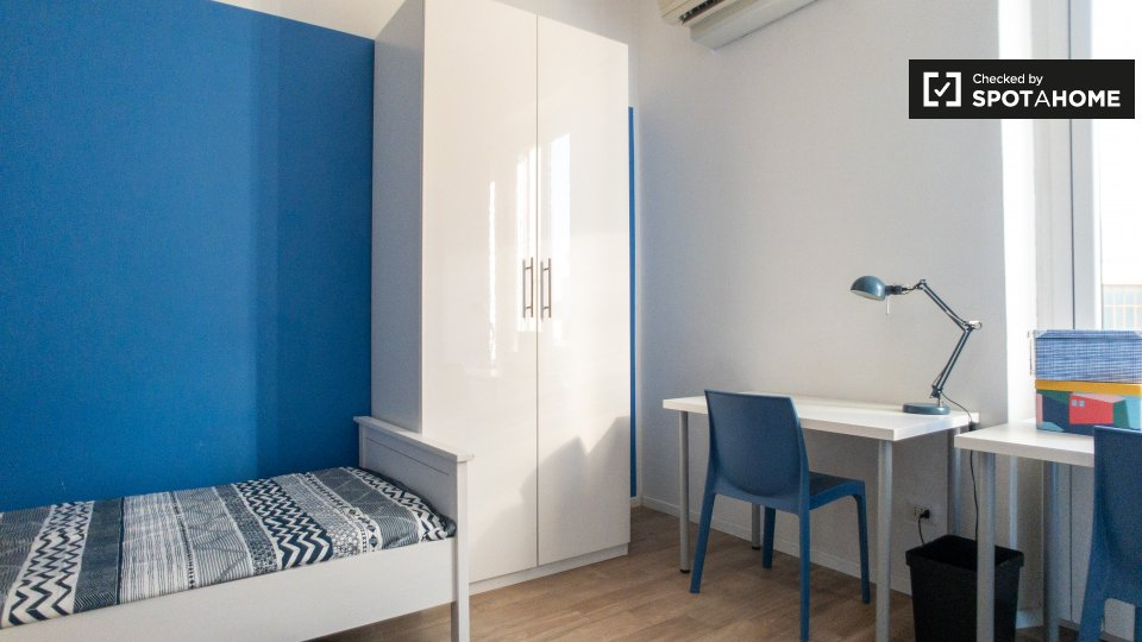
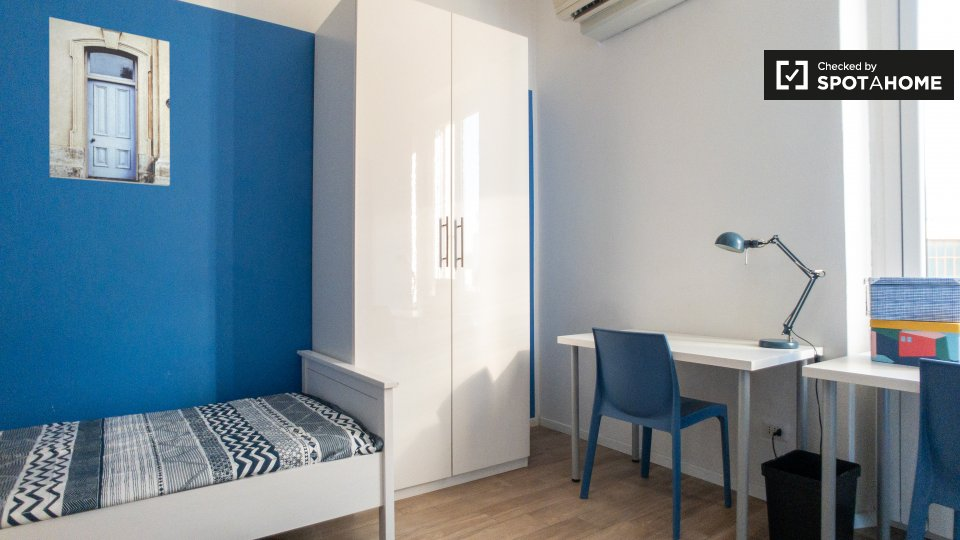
+ wall art [48,16,171,187]
